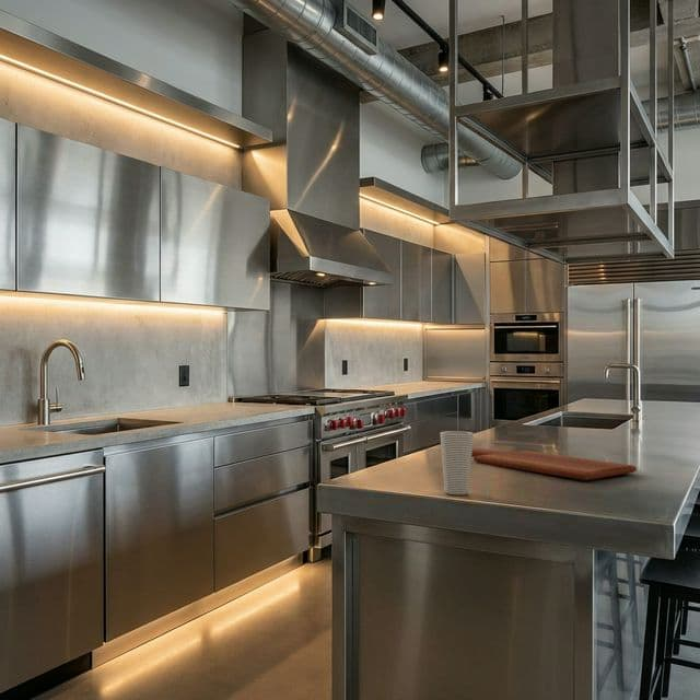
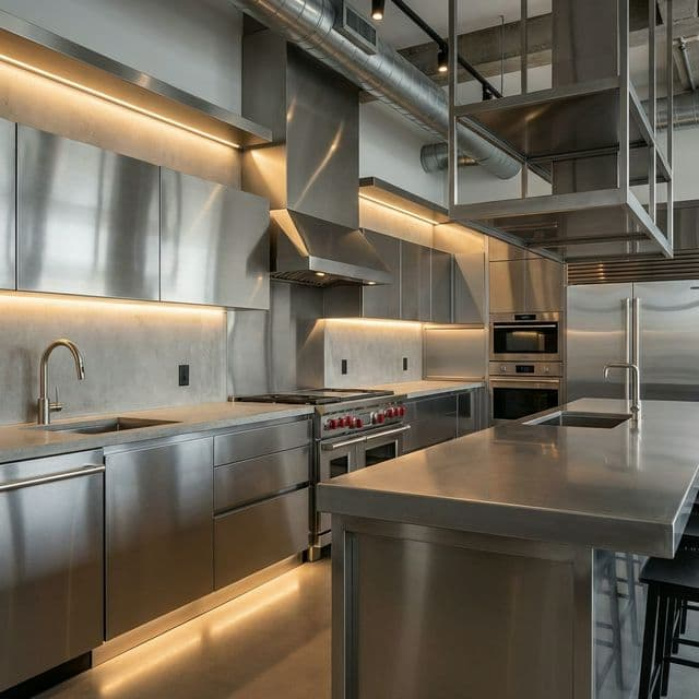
- cup [439,430,475,495]
- cutting board [471,447,638,481]
